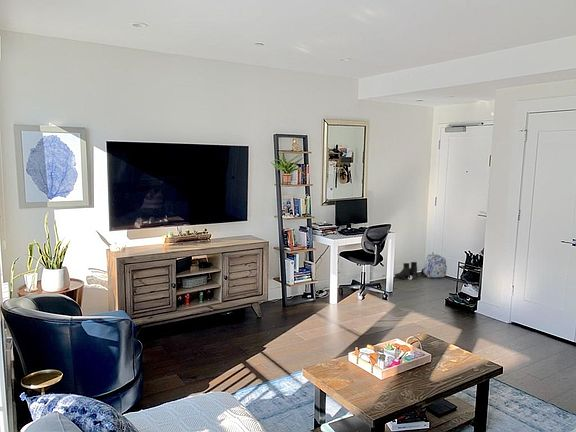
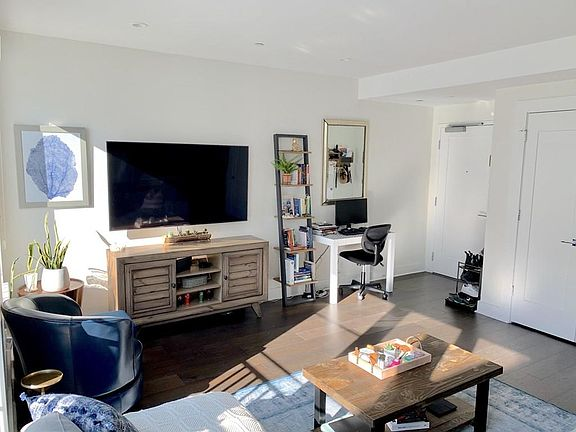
- boots [394,261,419,281]
- backpack [420,253,448,279]
